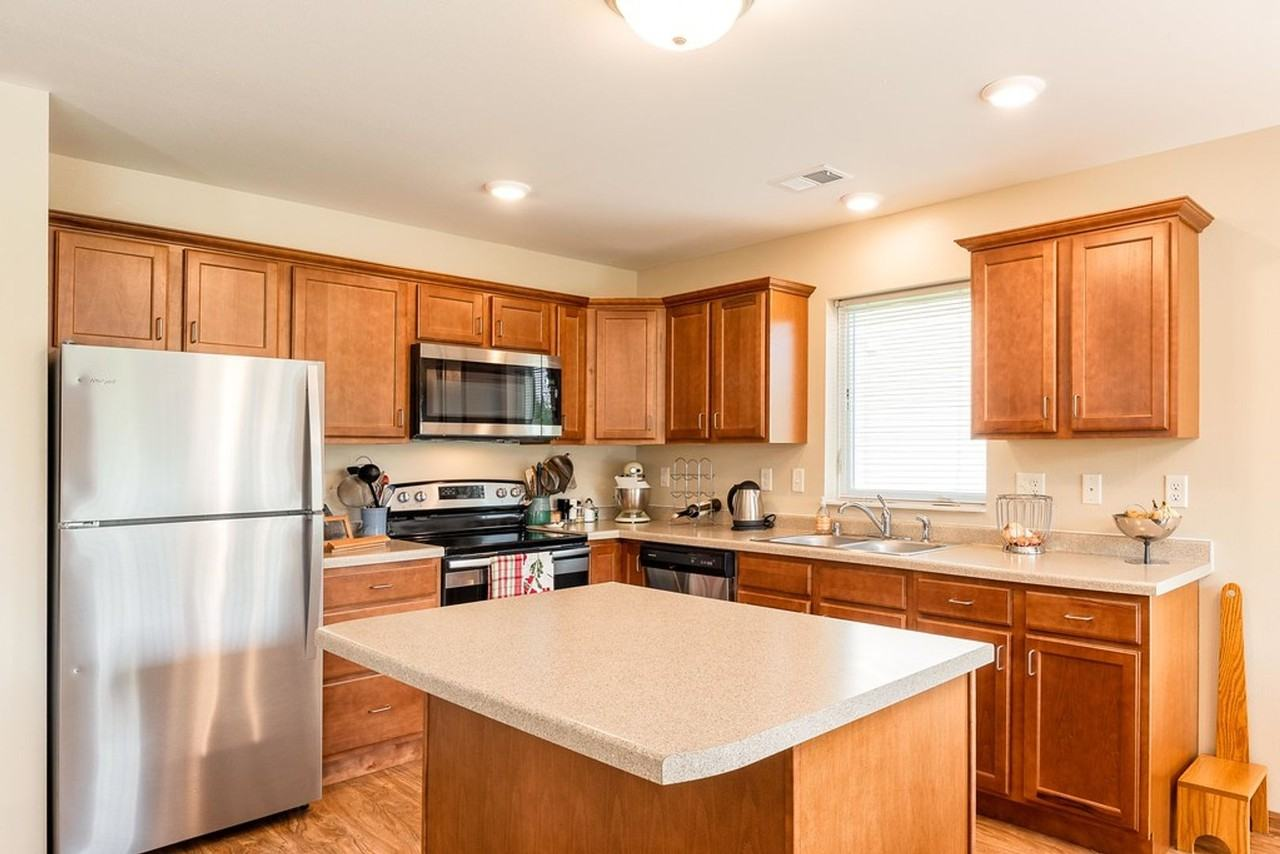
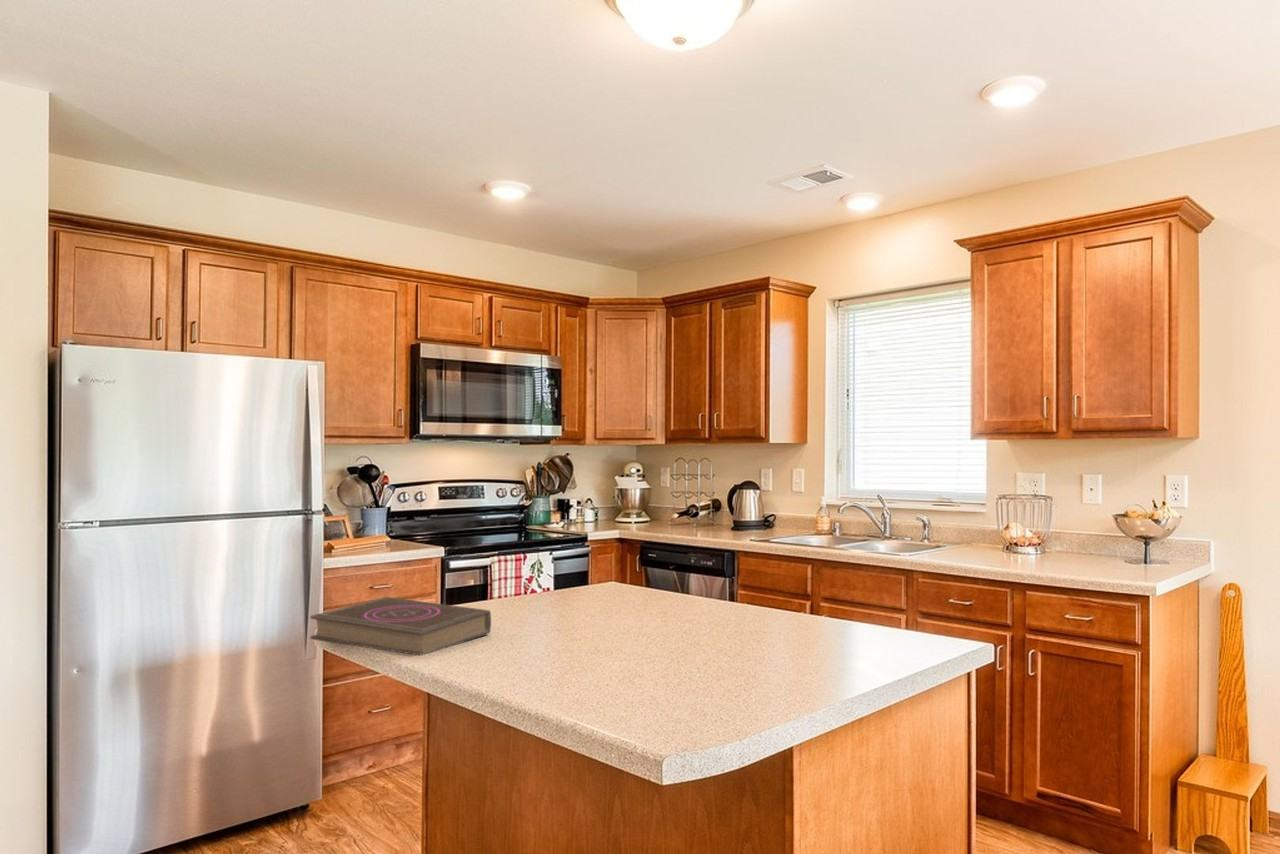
+ book [309,596,492,657]
